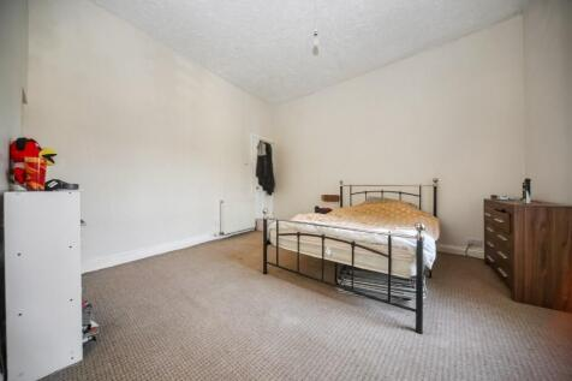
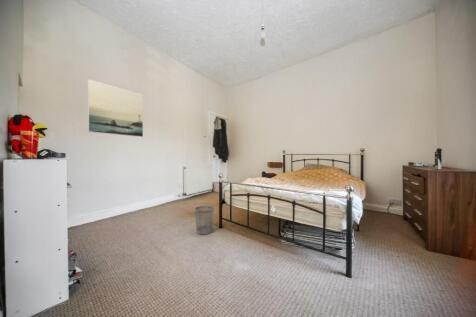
+ wastebasket [194,205,215,236]
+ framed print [87,78,144,138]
